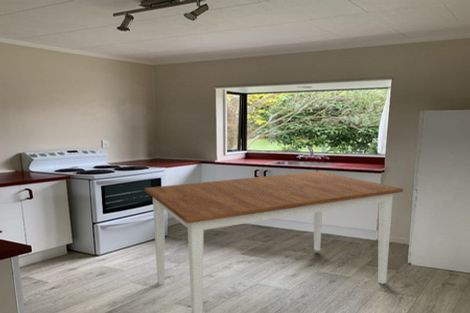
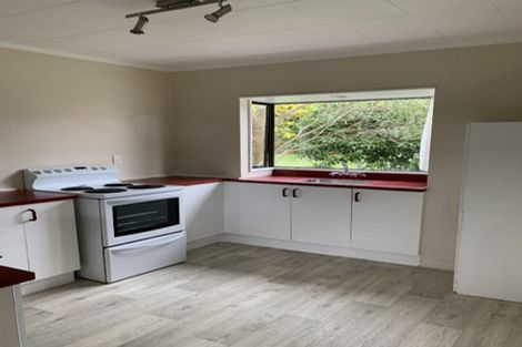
- dining table [144,170,404,313]
